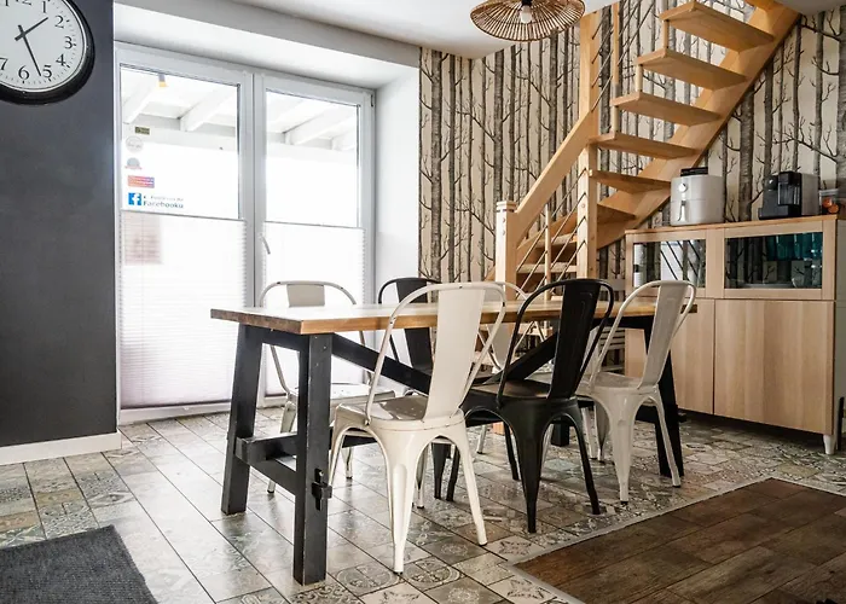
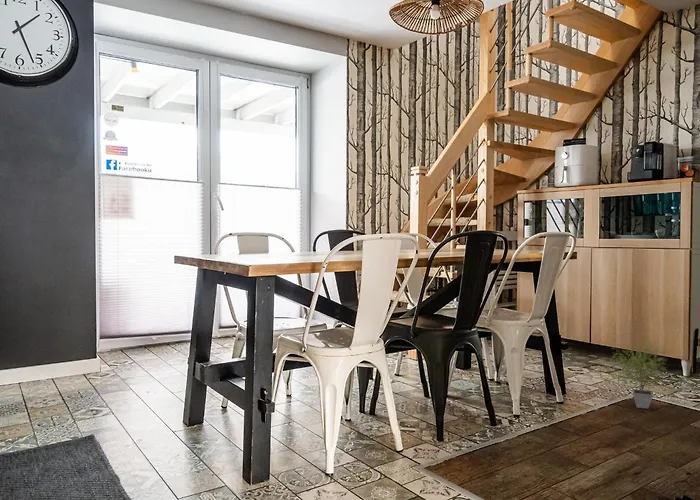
+ potted plant [609,338,672,410]
